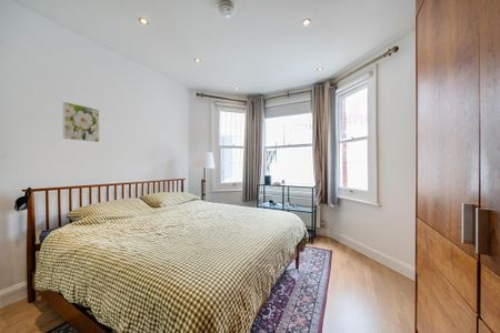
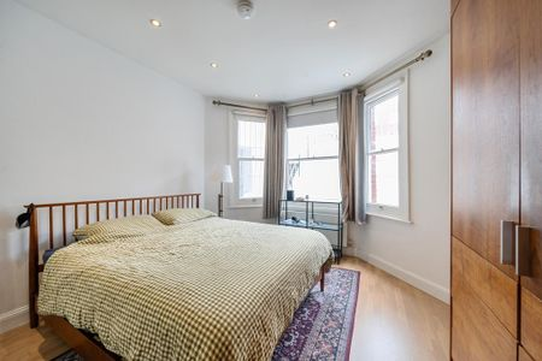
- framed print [62,101,100,143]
